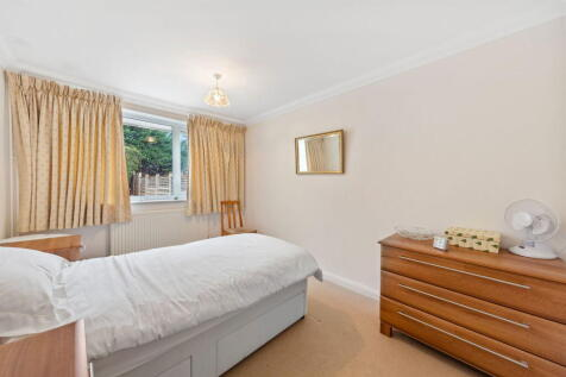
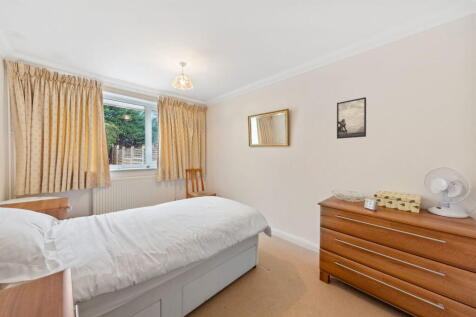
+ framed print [336,96,367,140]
